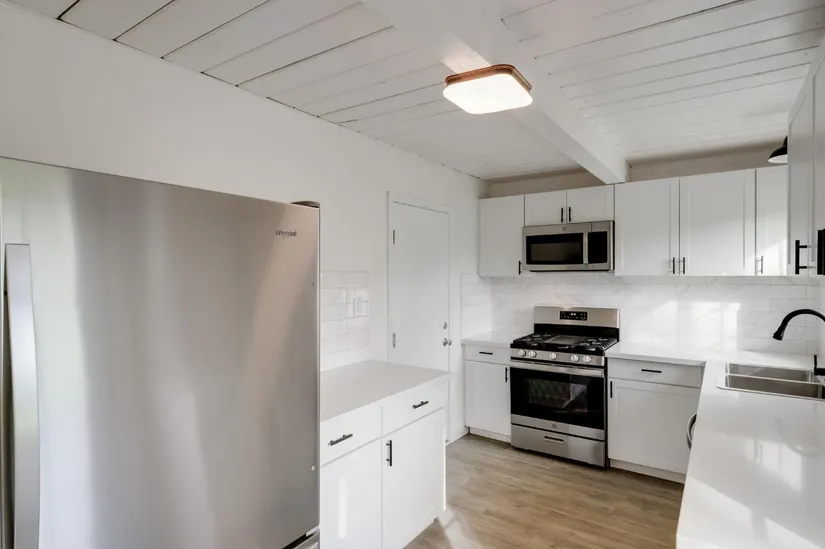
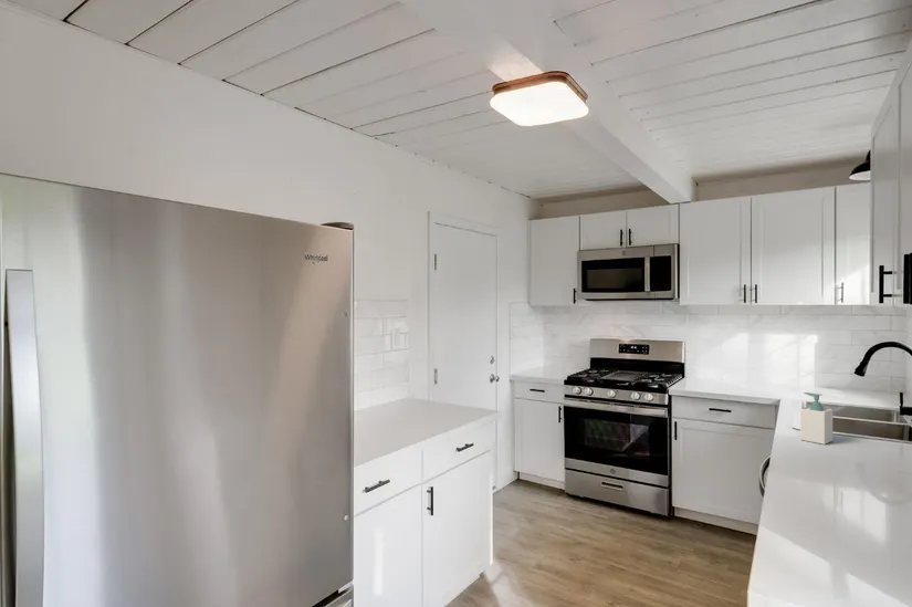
+ soap bottle [799,391,834,446]
